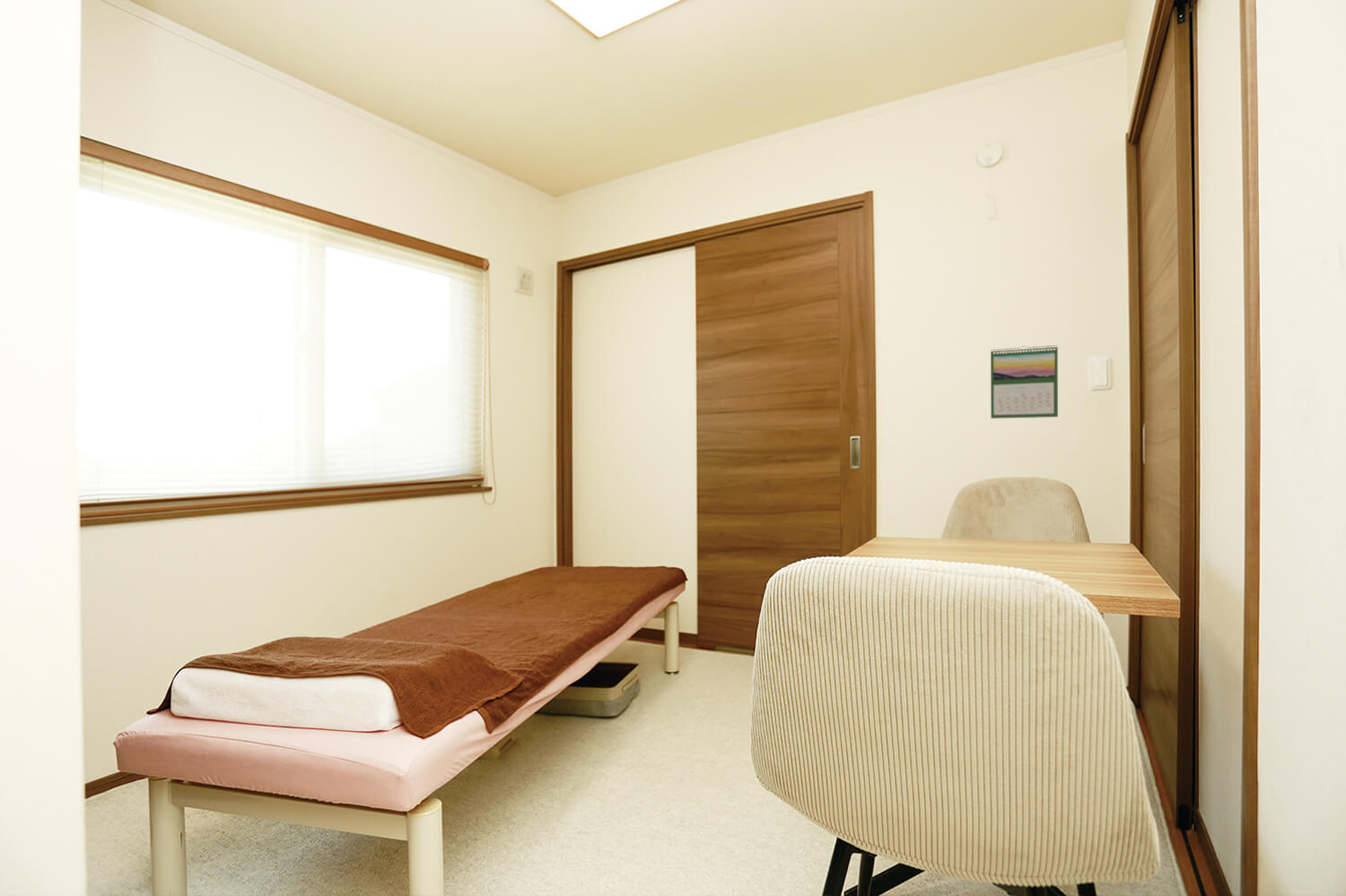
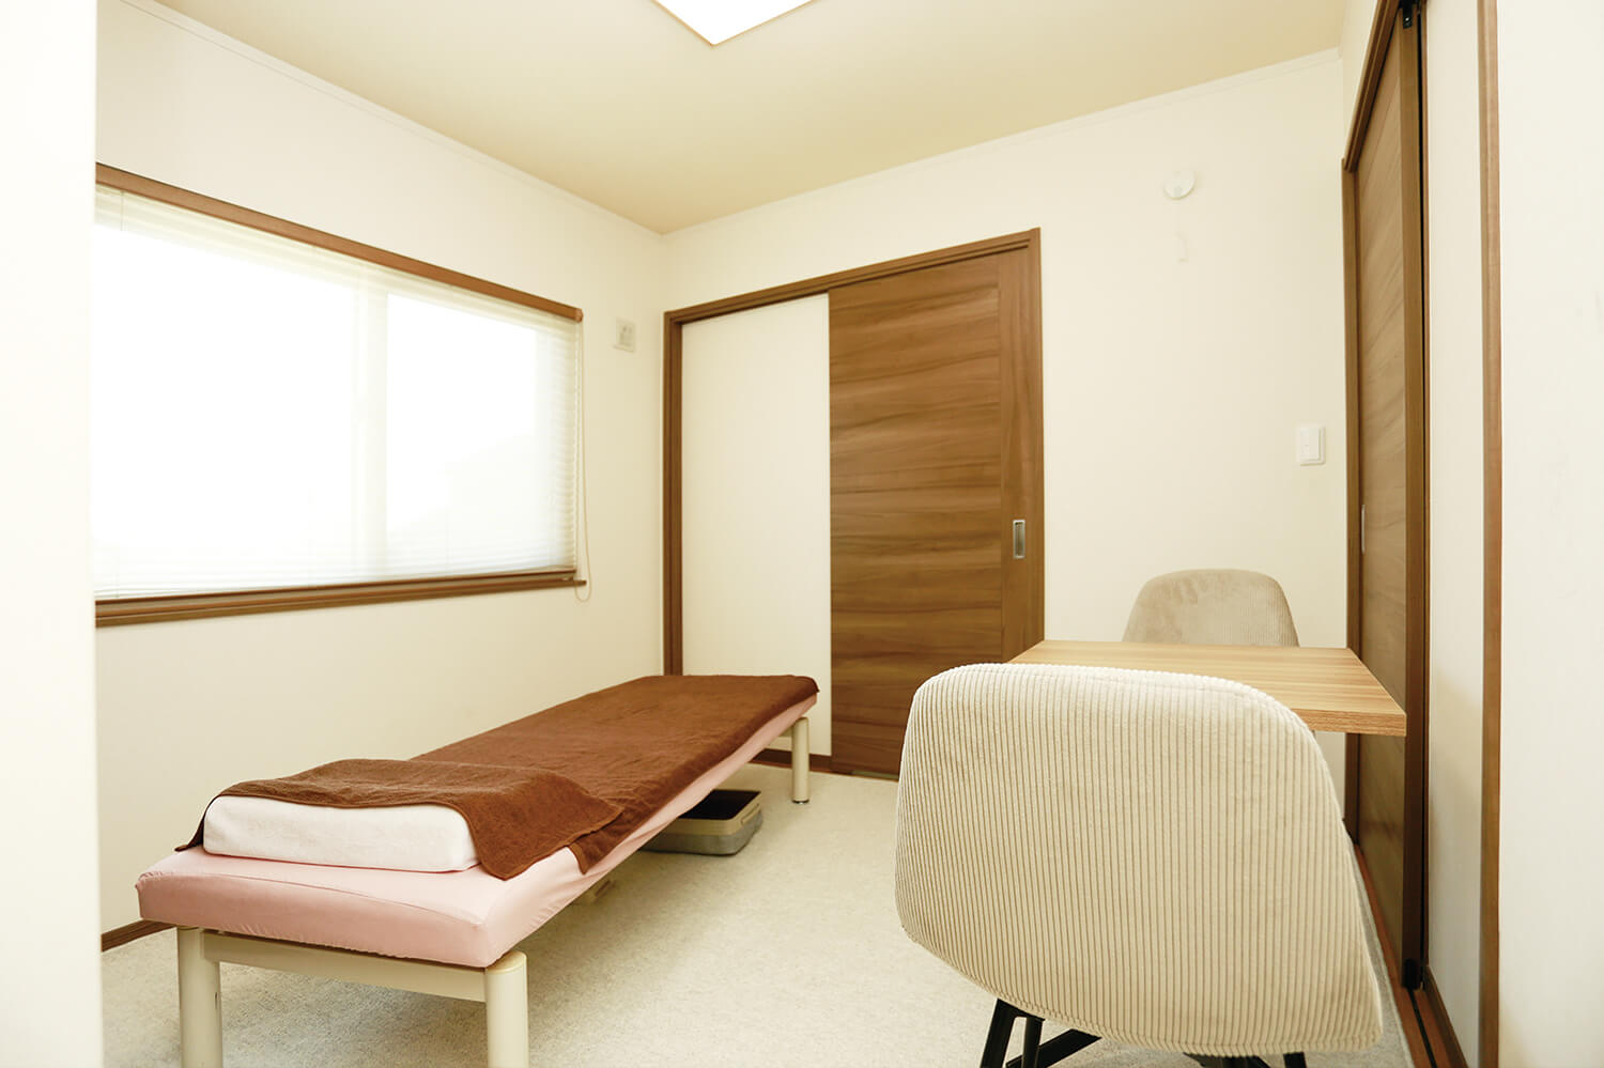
- calendar [990,344,1059,420]
